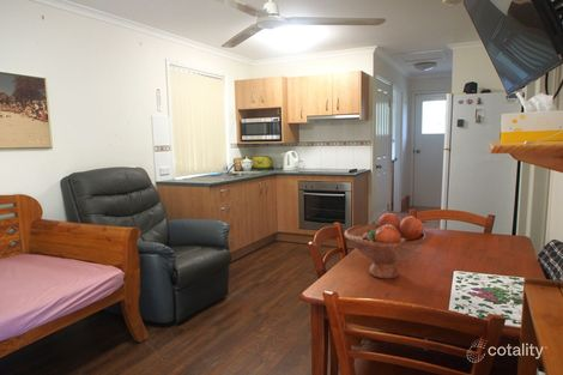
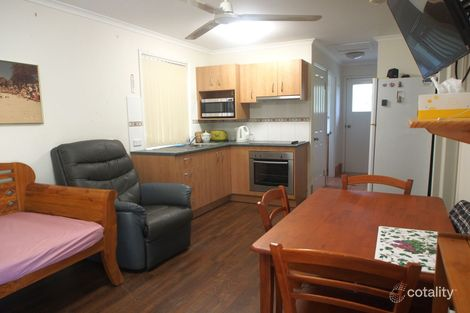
- fruit bowl [344,212,429,280]
